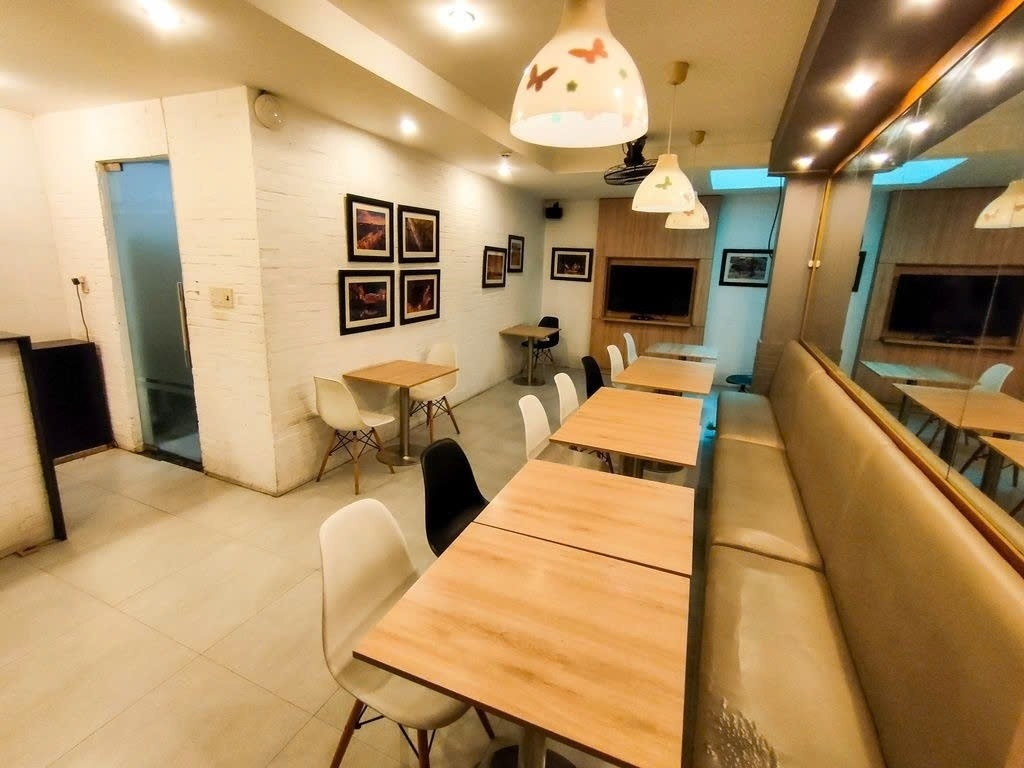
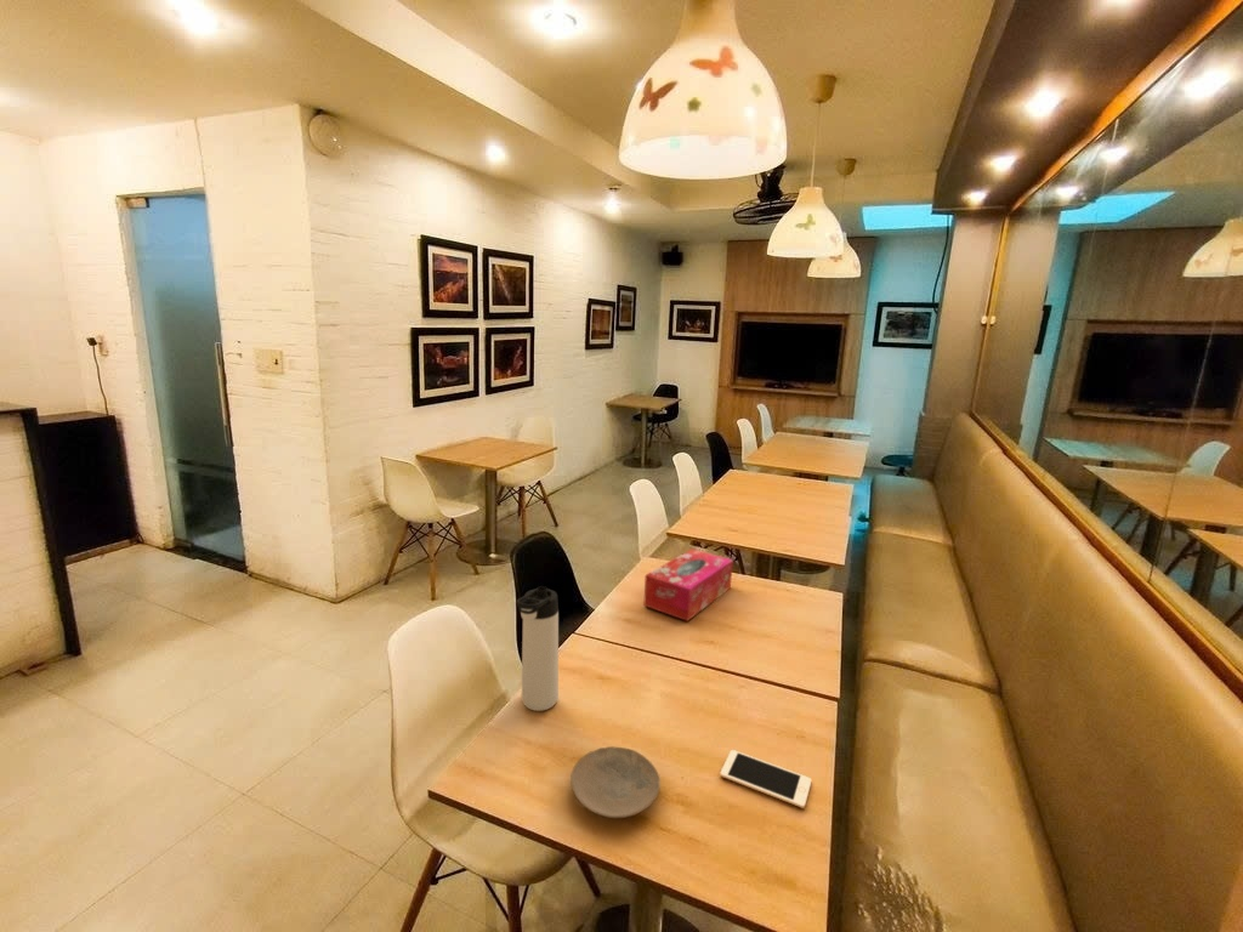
+ tissue box [642,547,734,623]
+ plate [569,745,662,819]
+ cell phone [719,749,812,809]
+ thermos bottle [515,585,560,712]
